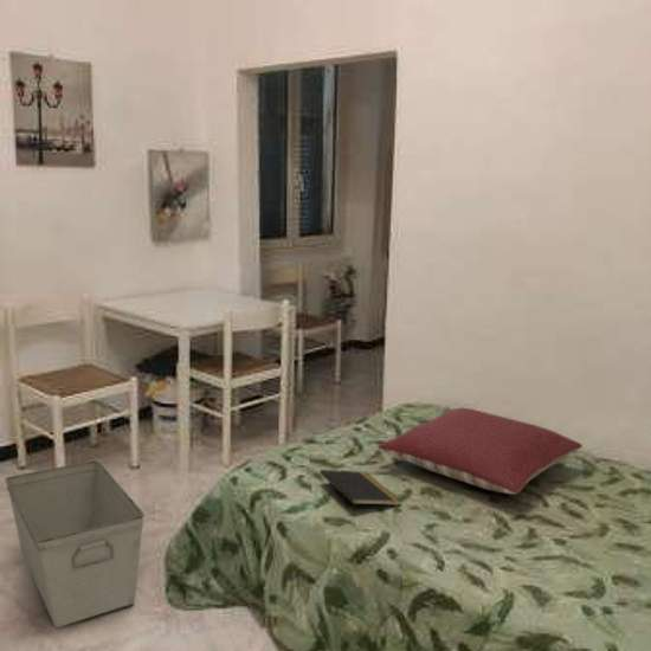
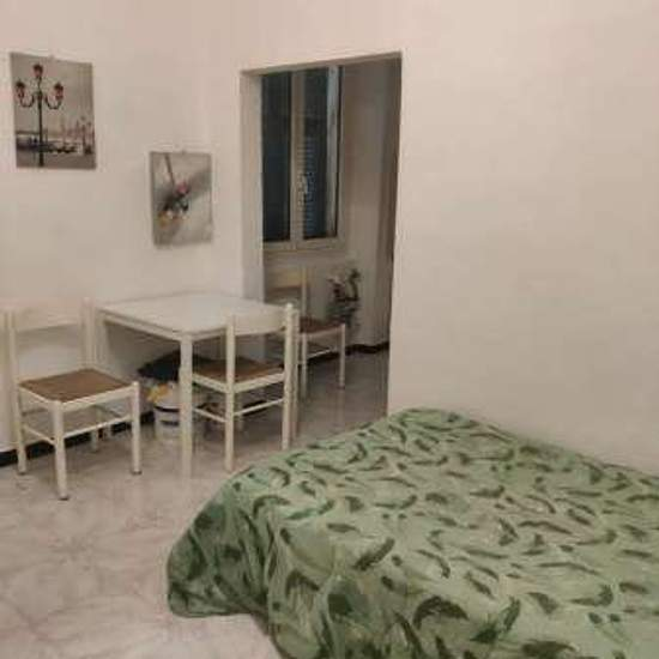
- pillow [376,407,584,496]
- notepad [318,469,402,516]
- storage bin [4,459,146,629]
